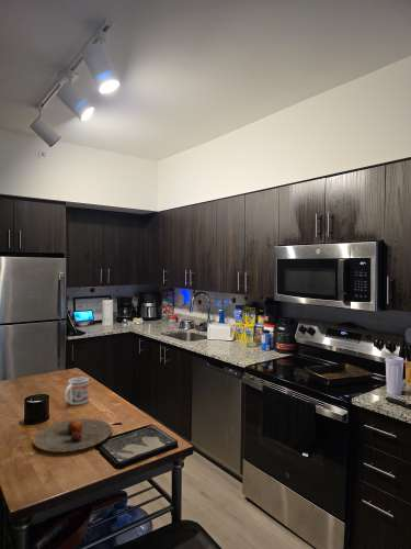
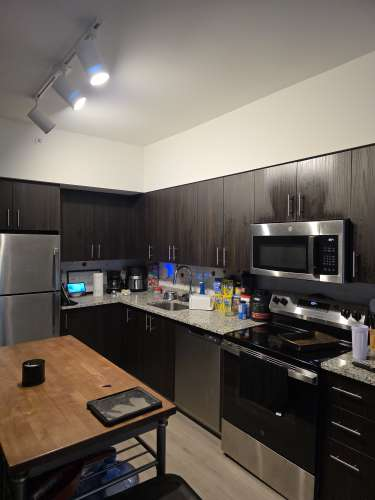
- mug [64,377,90,406]
- plate [32,418,113,453]
